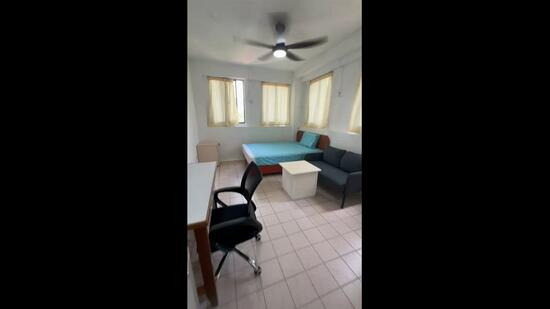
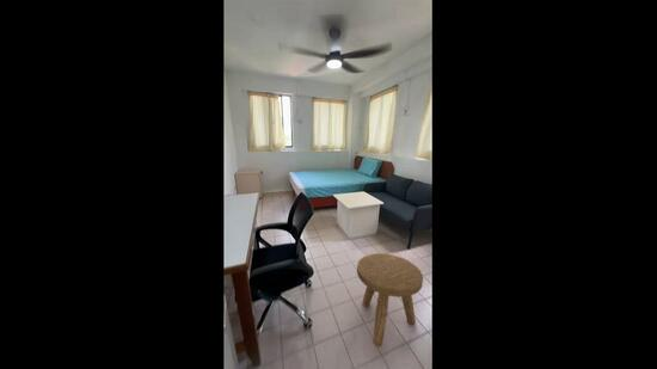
+ stool [356,252,424,349]
